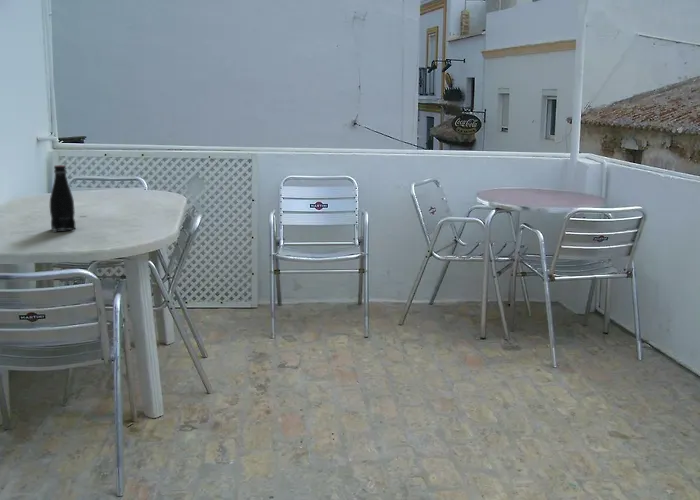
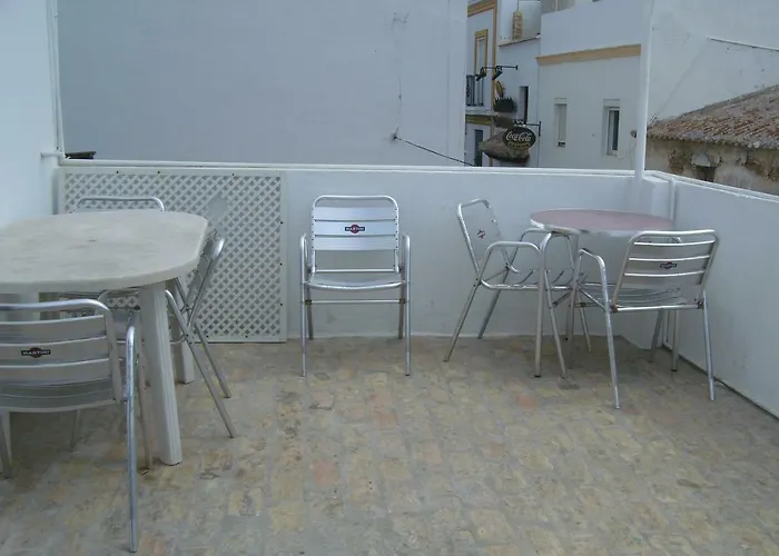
- bottle [49,164,77,232]
